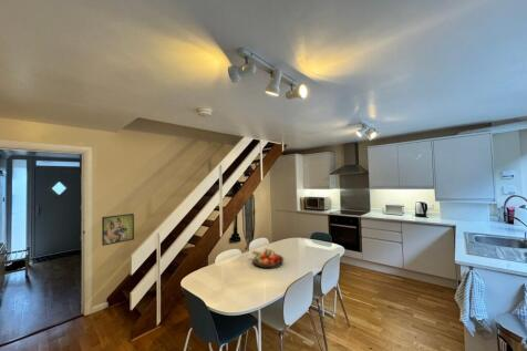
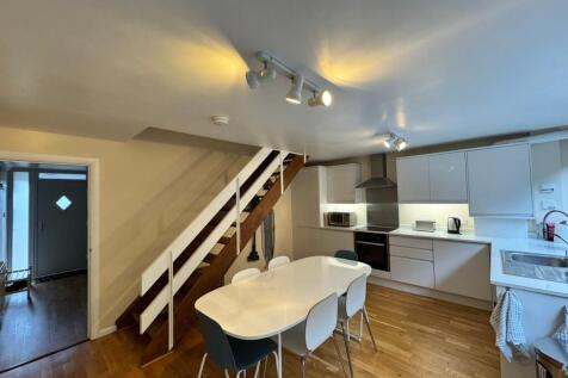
- fruit bowl [251,247,285,269]
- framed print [101,213,135,247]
